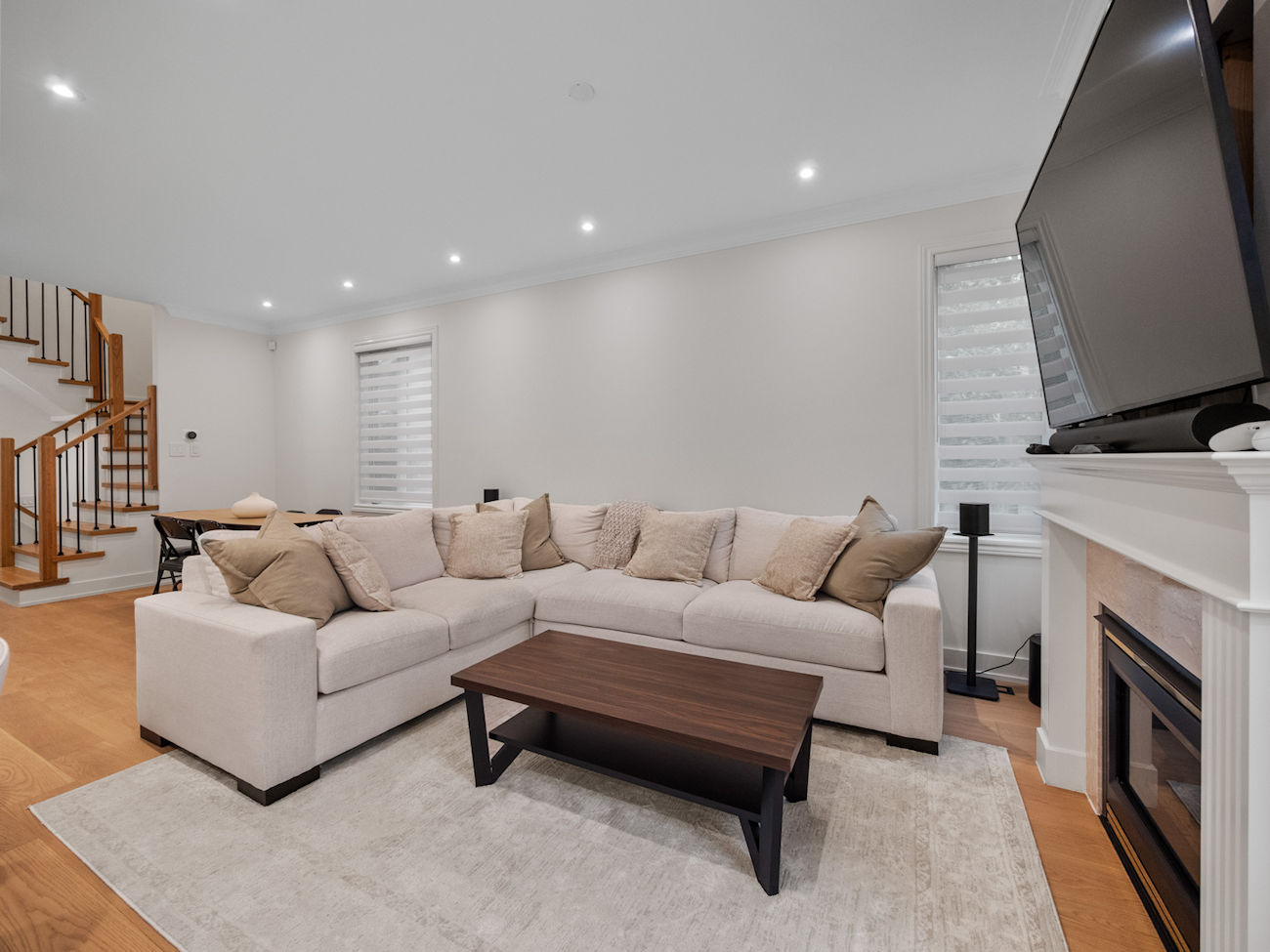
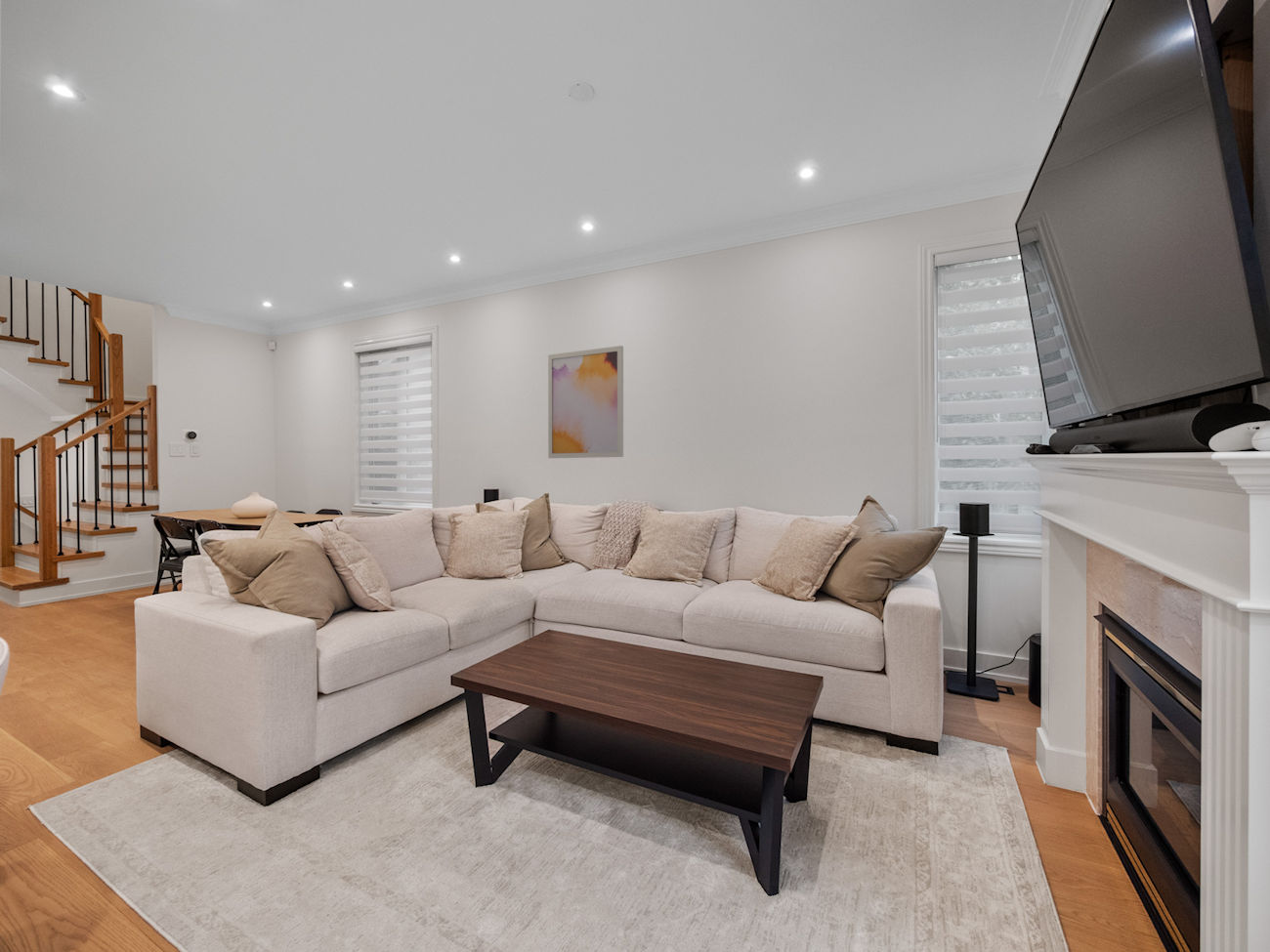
+ wall art [547,345,624,459]
